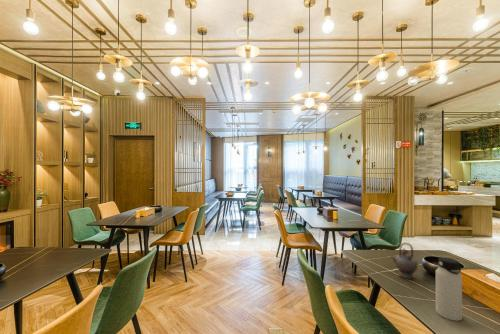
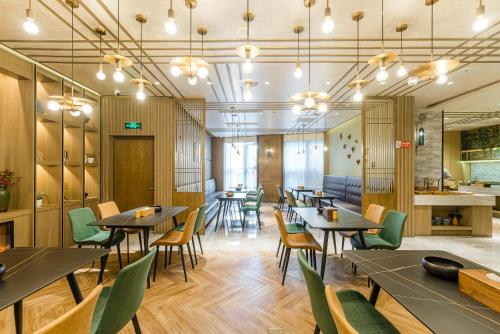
- teapot [389,242,419,280]
- water bottle [435,256,463,322]
